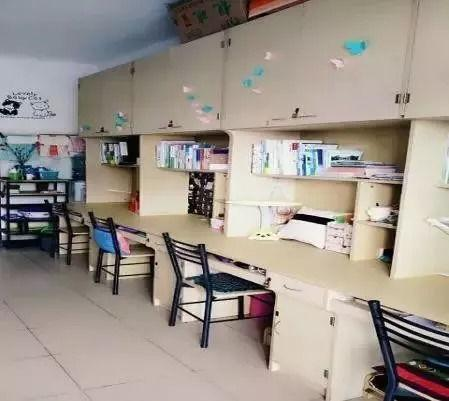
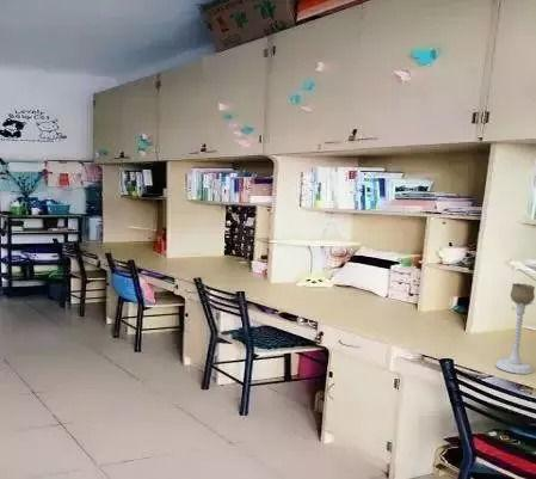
+ candle holder [494,282,536,375]
